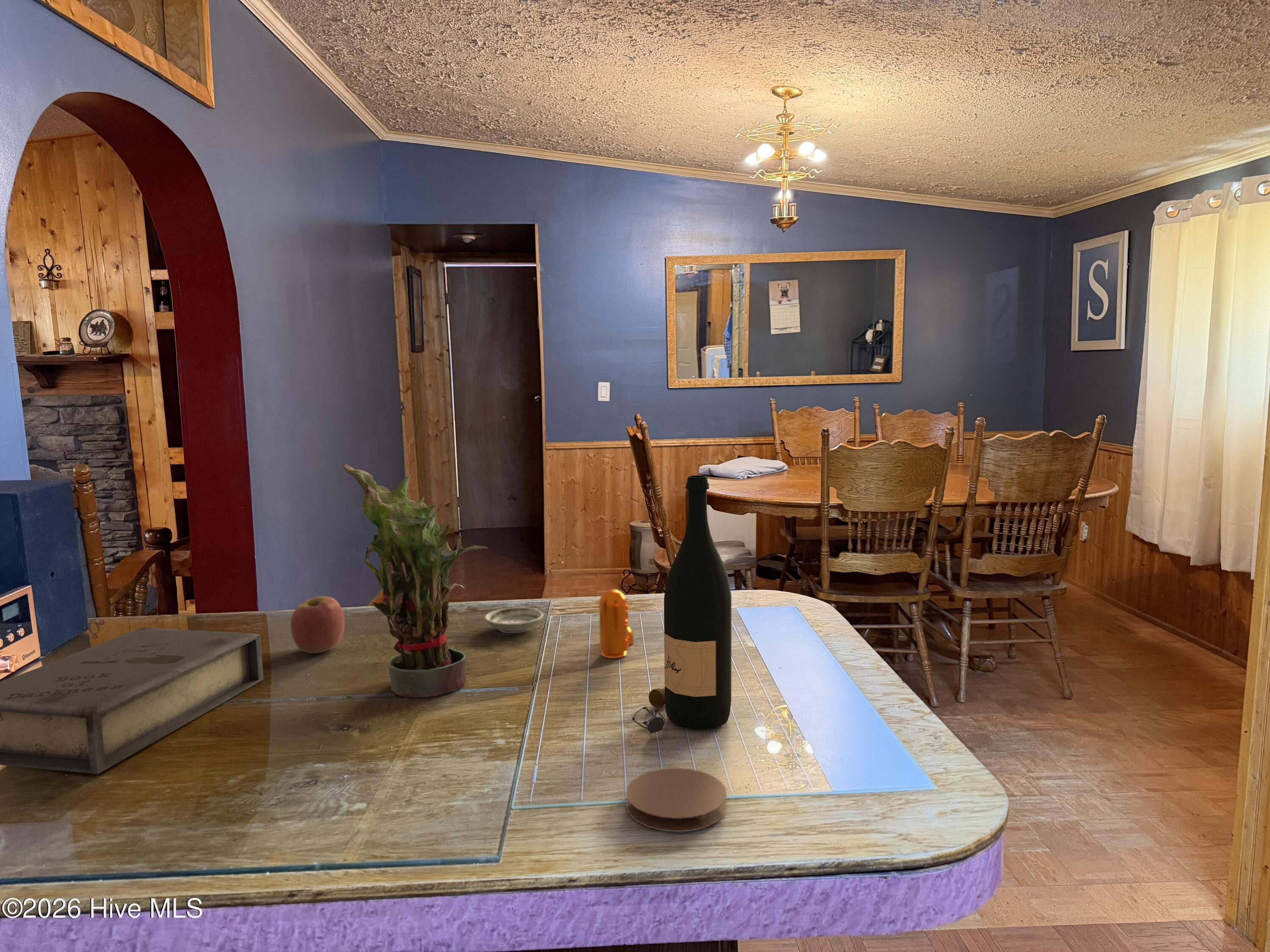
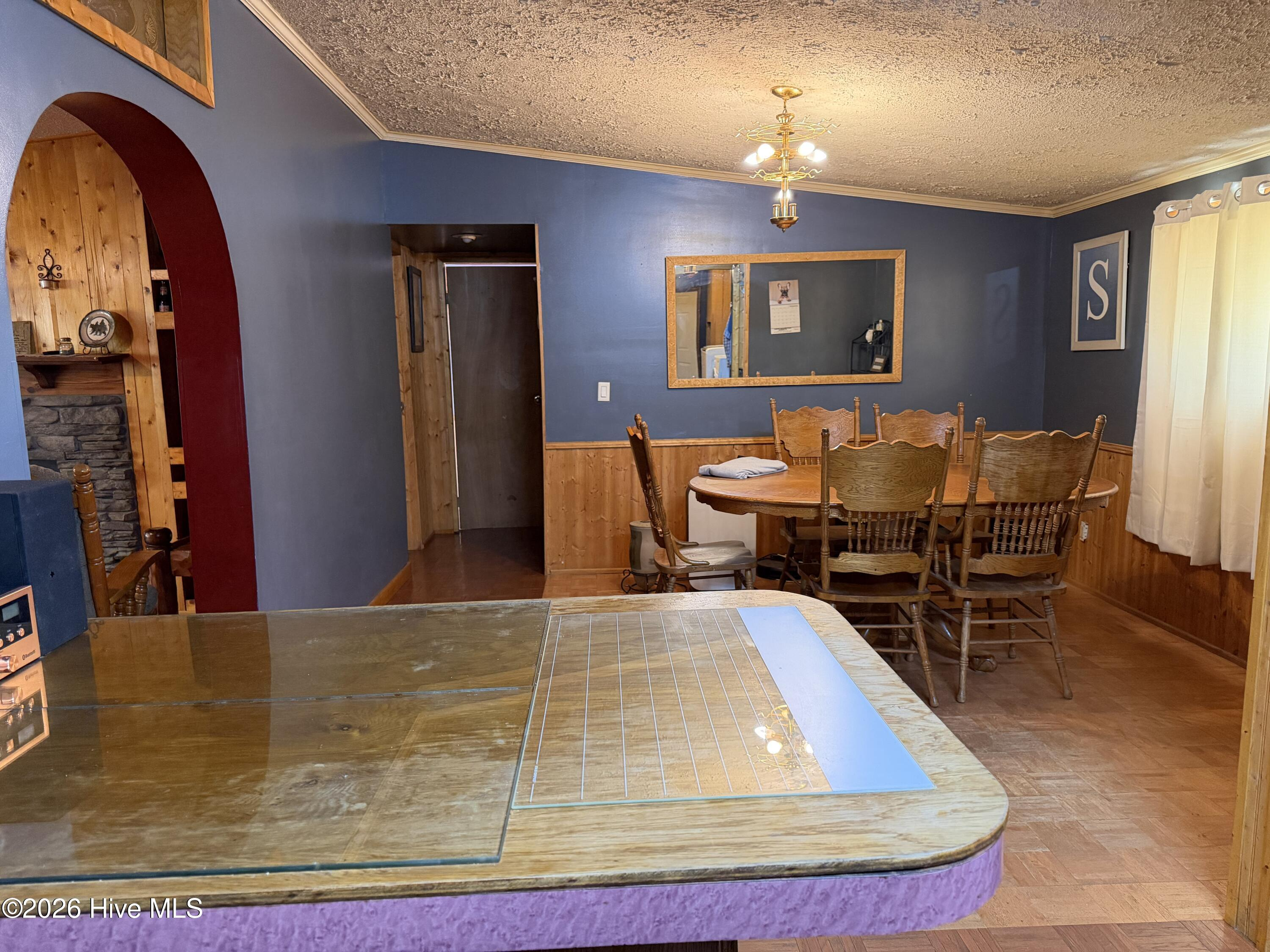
- book [0,627,264,774]
- apple [290,596,345,654]
- wine bottle [632,475,732,734]
- potted plant [343,463,489,697]
- saucer [484,607,544,634]
- coaster [625,767,727,832]
- pepper shaker [599,589,634,658]
